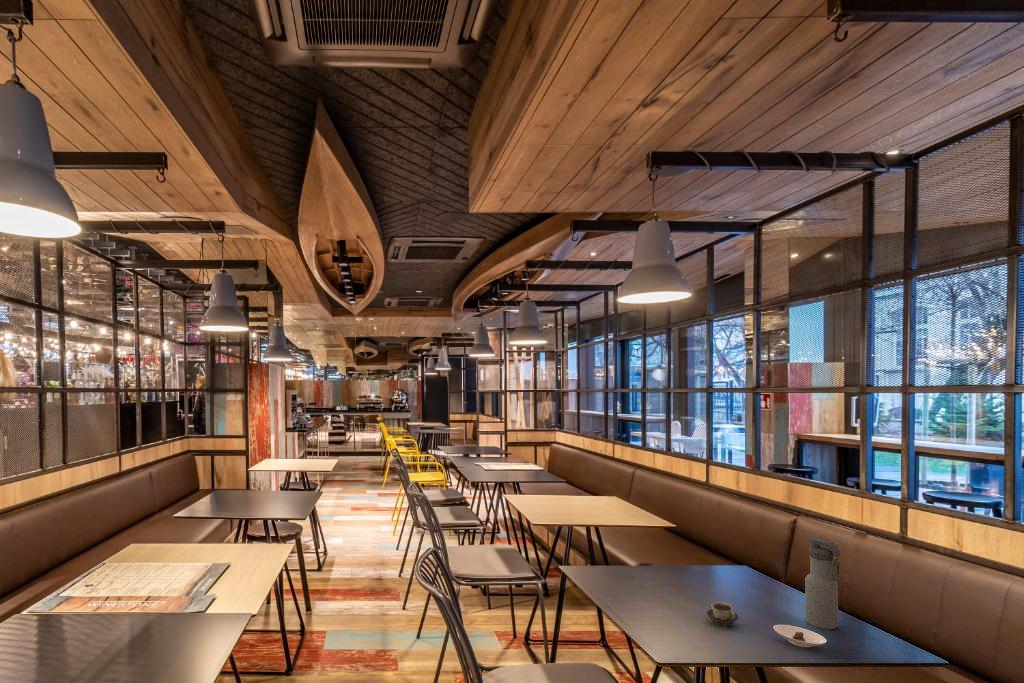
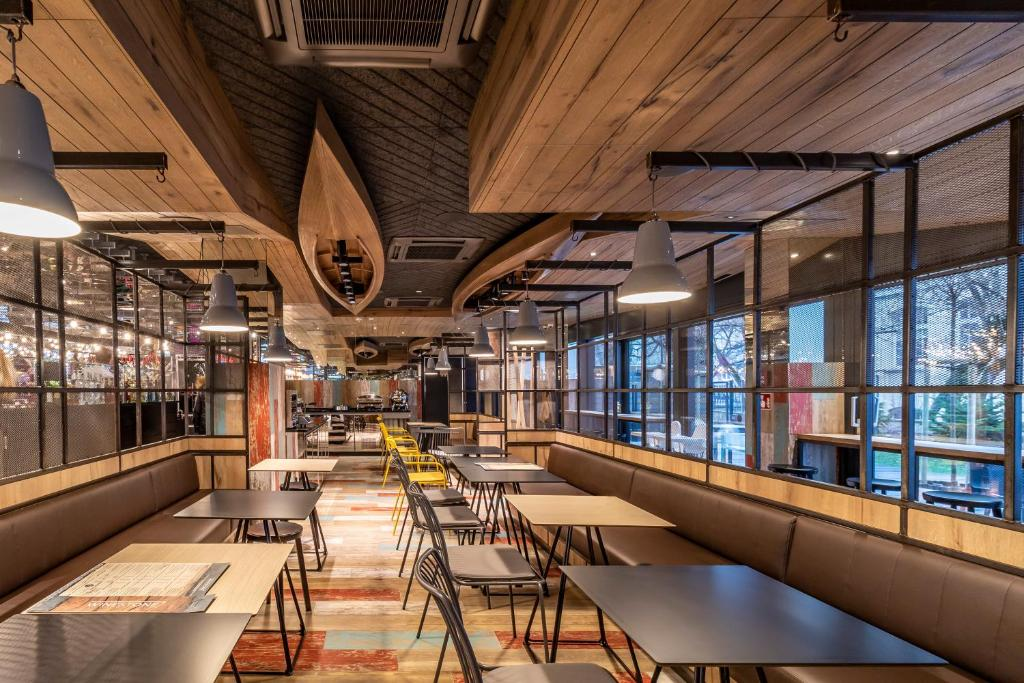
- cup [706,601,740,628]
- water bottle [804,537,841,631]
- saucer [772,624,828,648]
